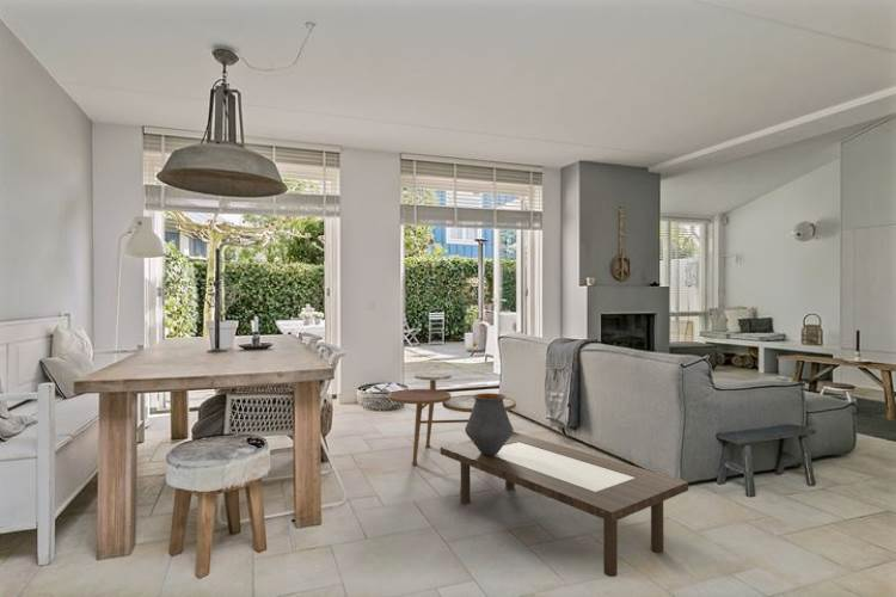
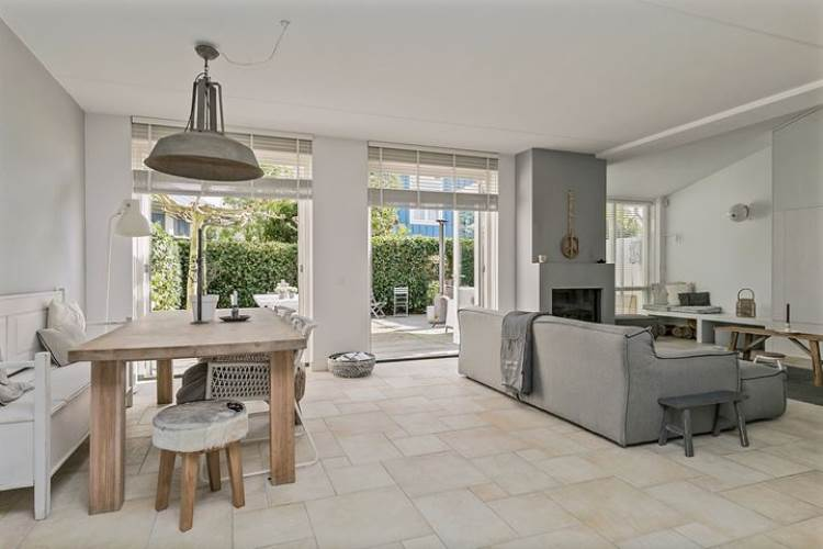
- vase [464,392,515,455]
- side table [388,370,517,466]
- coffee table [440,431,689,578]
